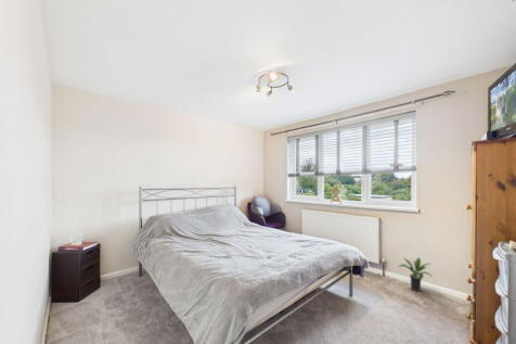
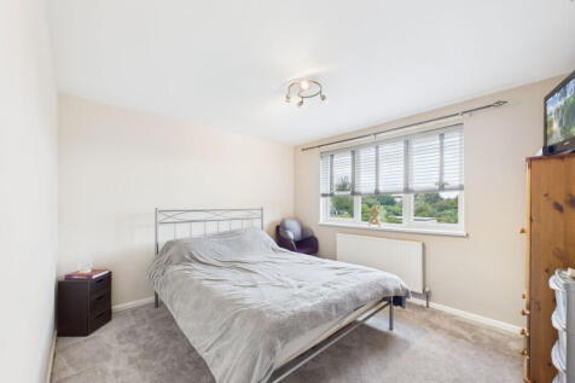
- potted plant [398,257,431,293]
